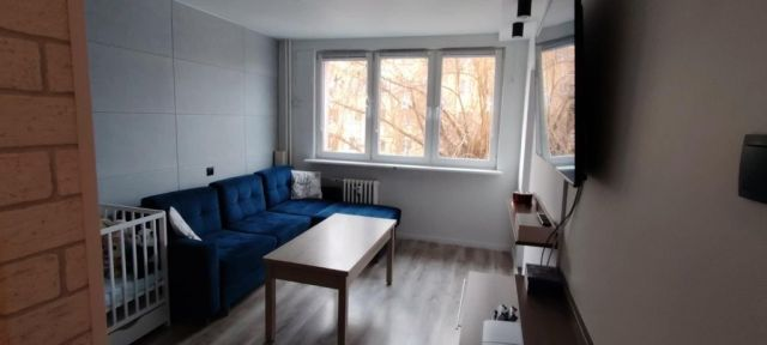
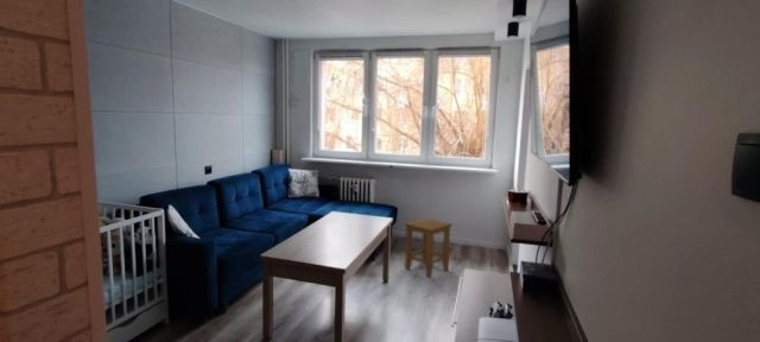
+ stool [403,217,454,278]
